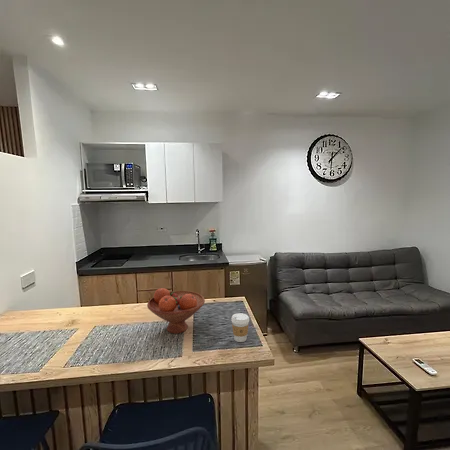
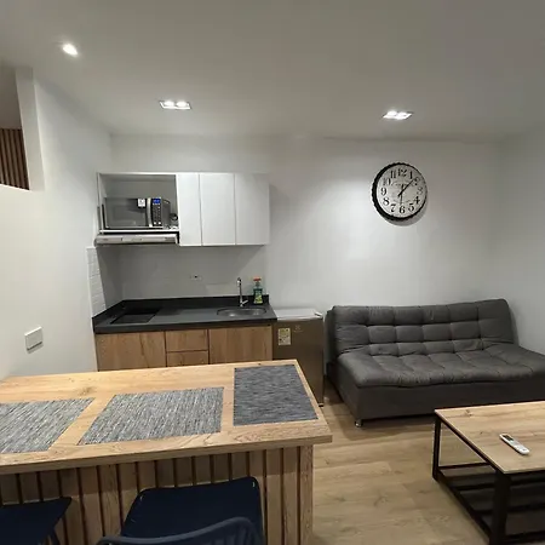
- coffee cup [230,312,250,343]
- fruit bowl [146,287,206,335]
